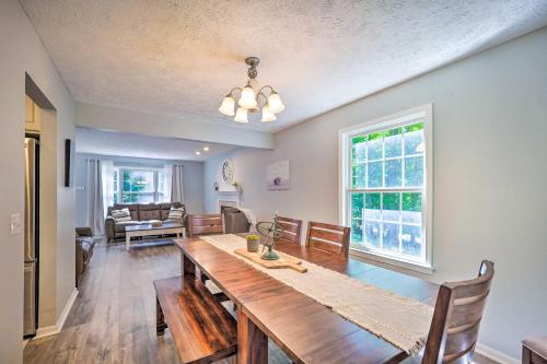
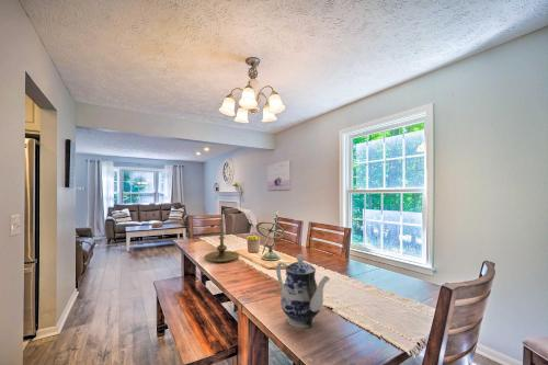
+ teapot [275,253,331,329]
+ candle holder [203,218,240,263]
